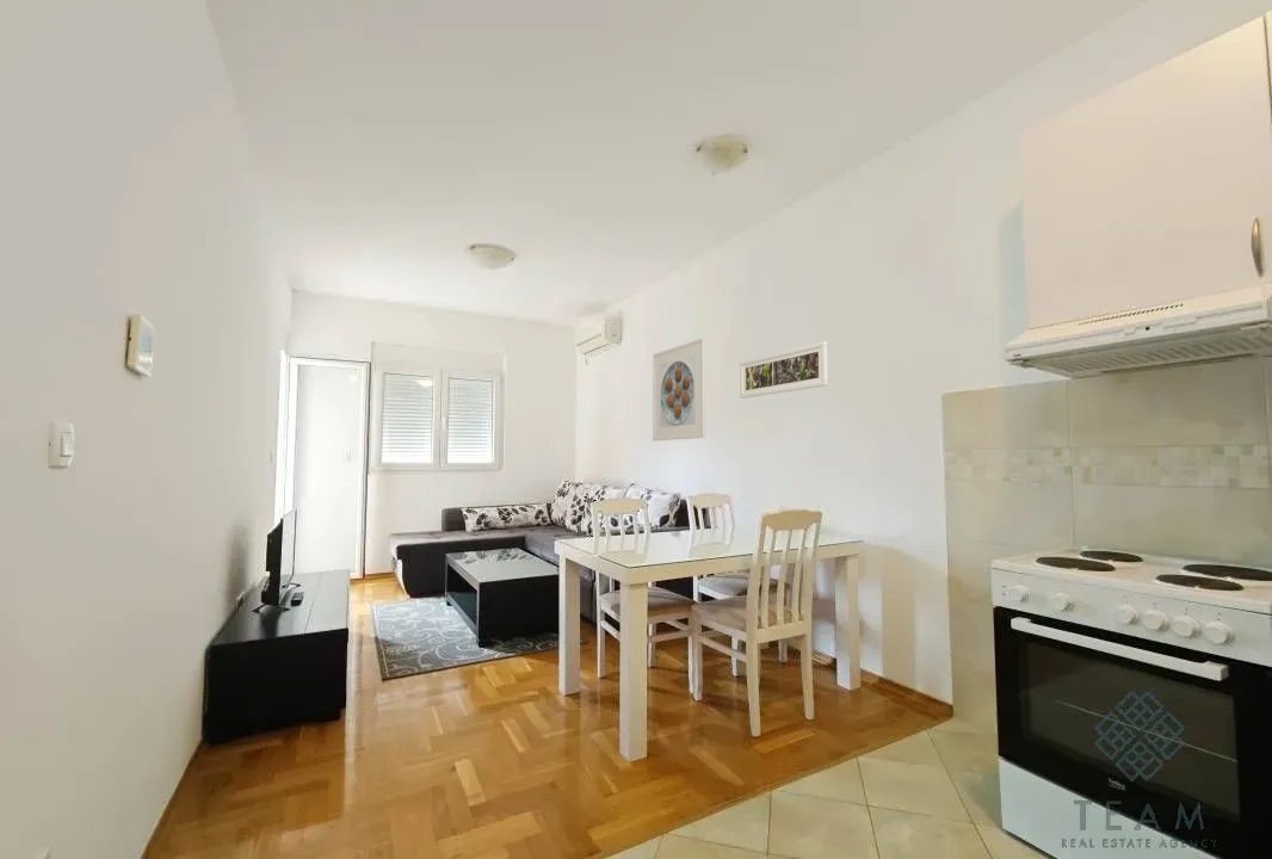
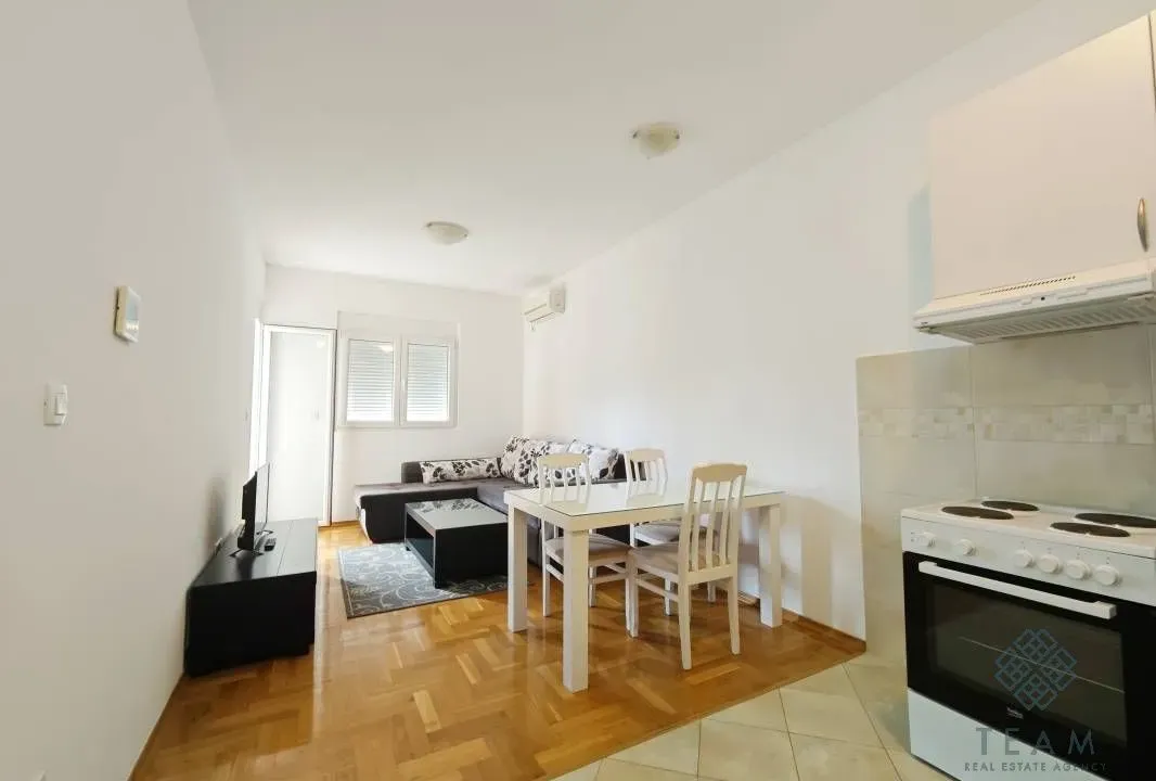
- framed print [652,336,706,441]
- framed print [739,340,829,400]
